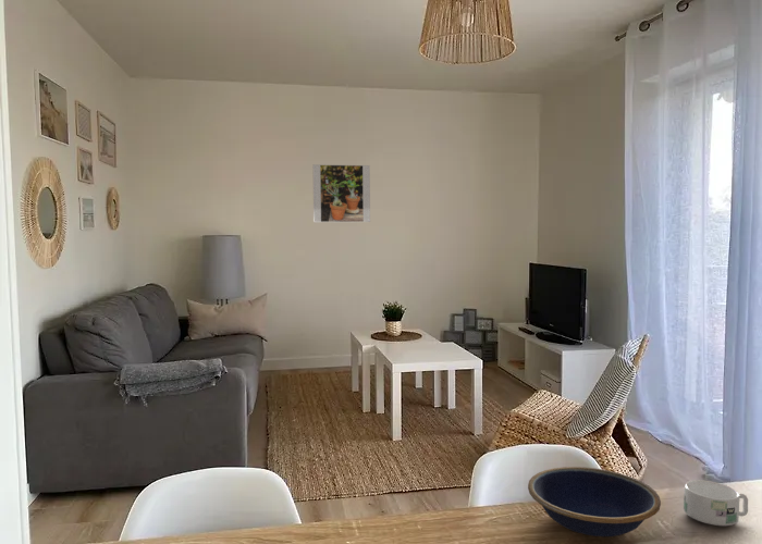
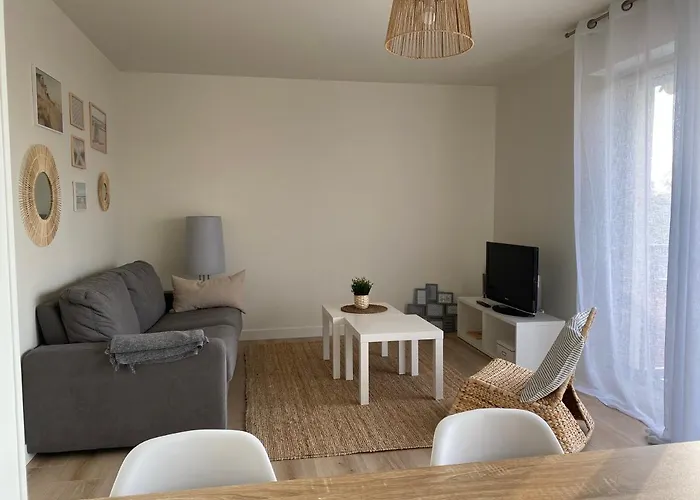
- bowl [527,466,662,537]
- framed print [311,163,371,223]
- mug [683,479,749,527]
